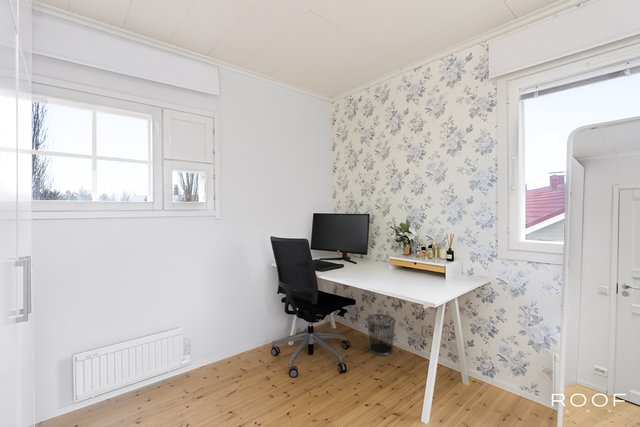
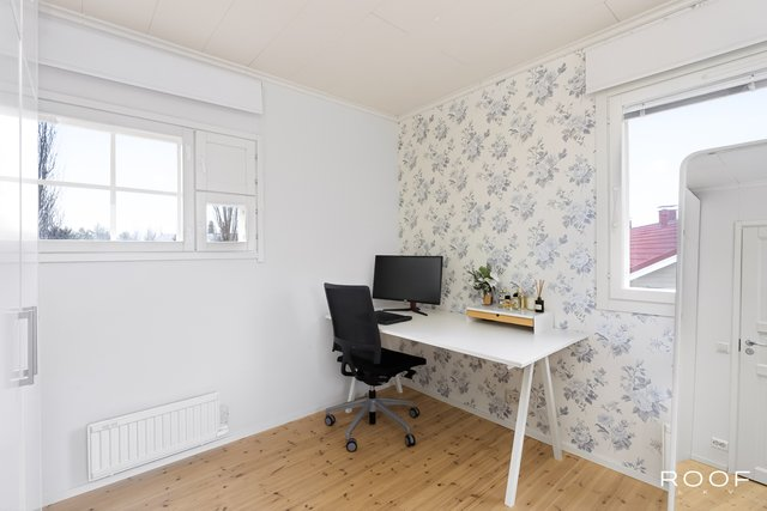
- waste bin [366,313,397,356]
